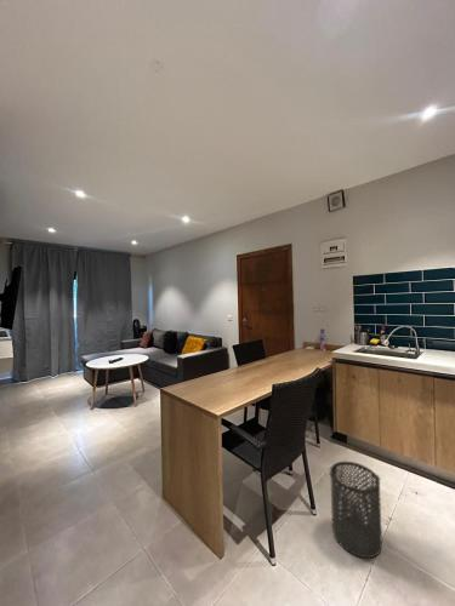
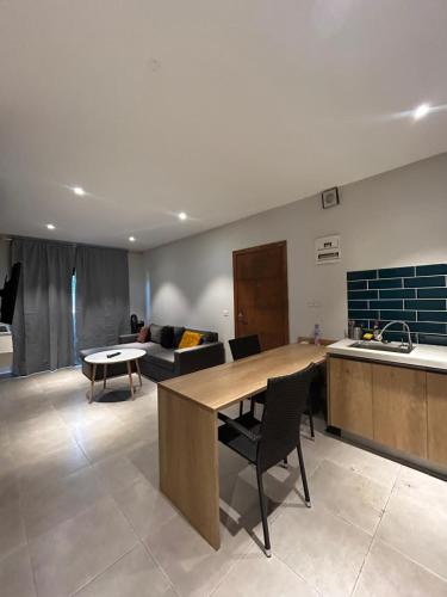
- trash can [328,461,383,559]
